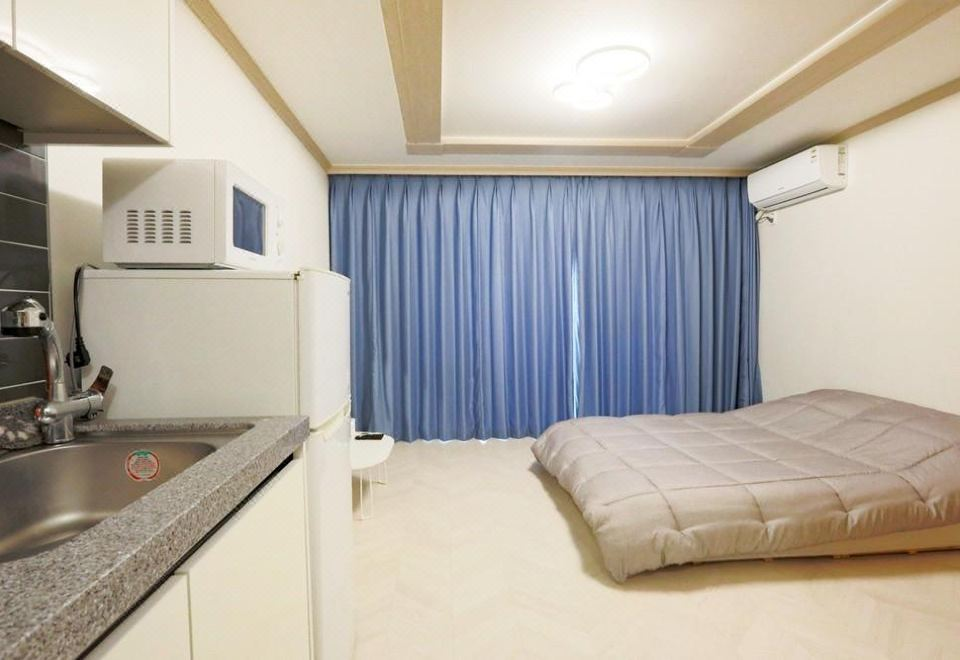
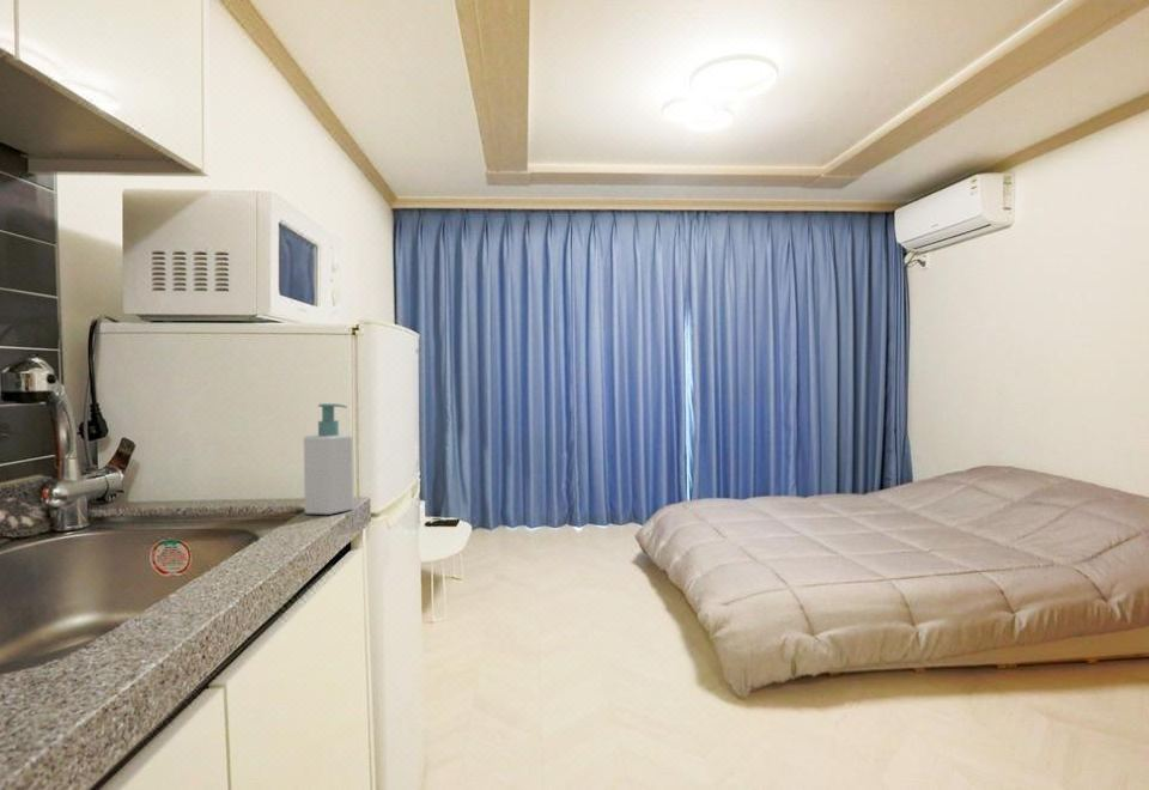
+ soap bottle [303,402,355,516]
